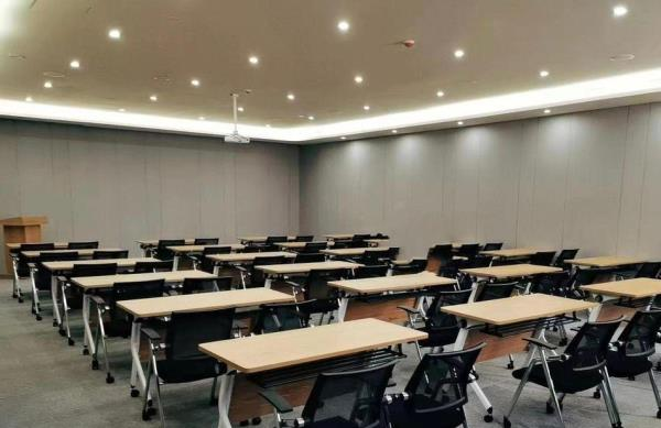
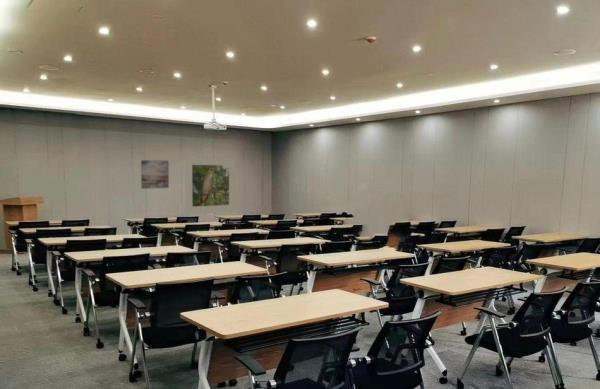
+ wall art [140,159,170,190]
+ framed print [184,156,236,215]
